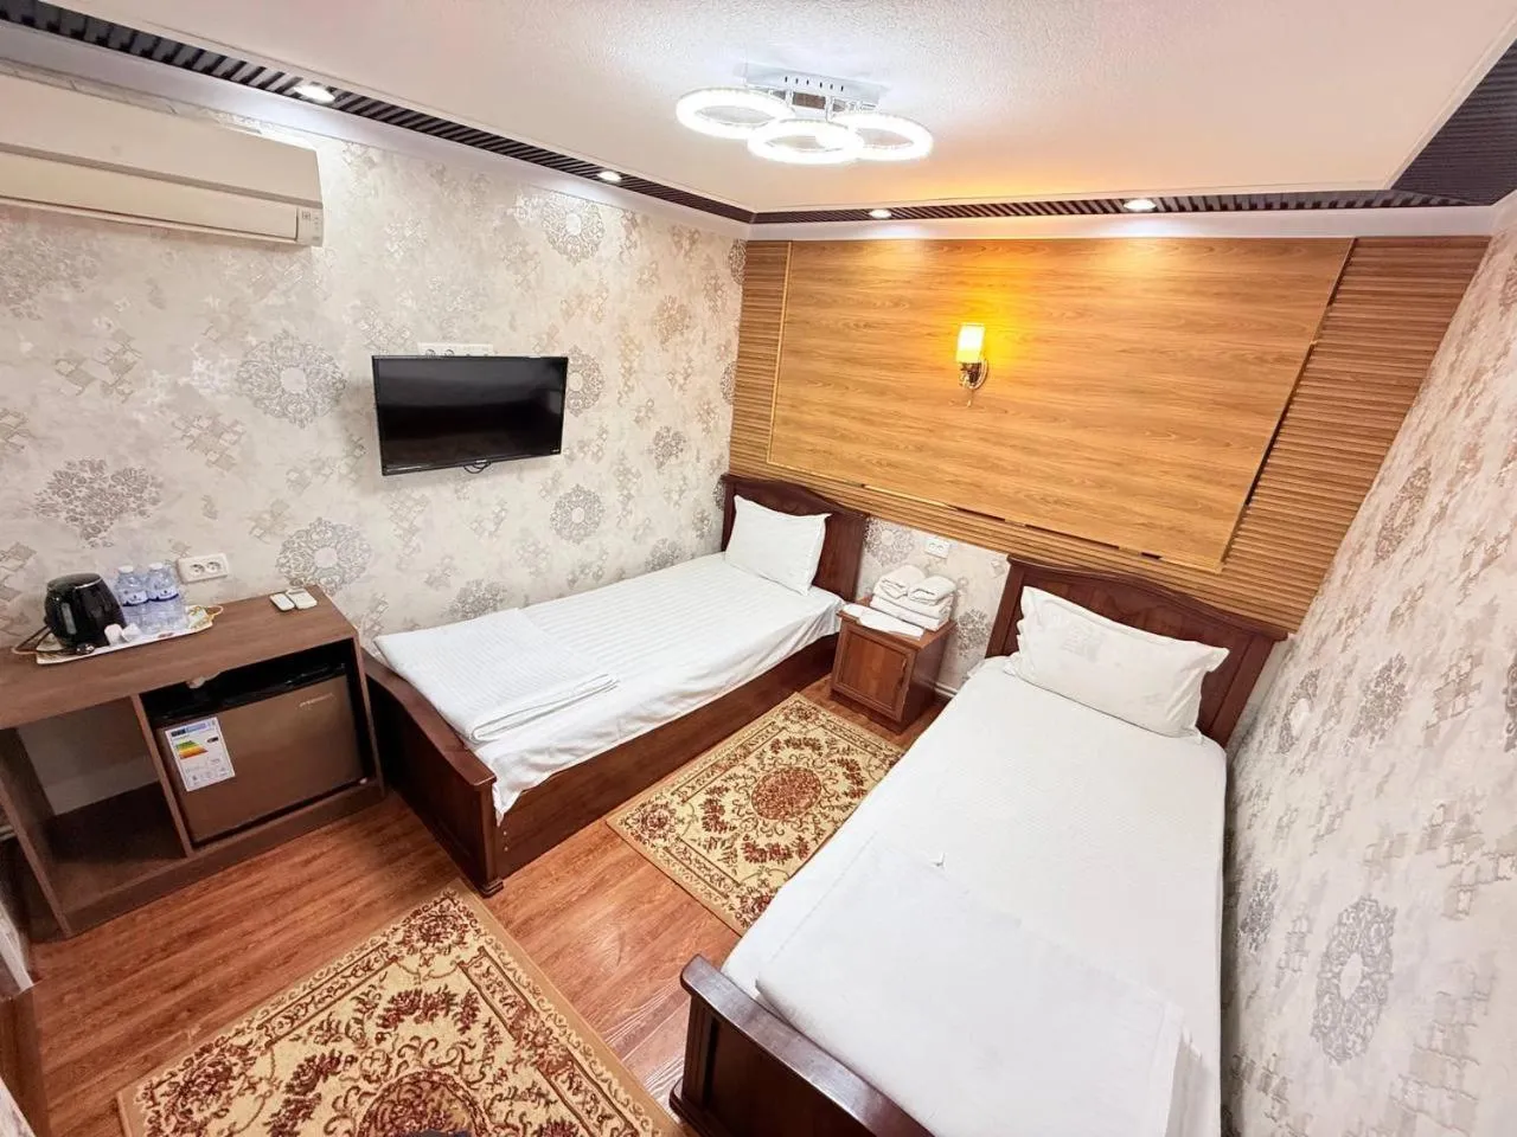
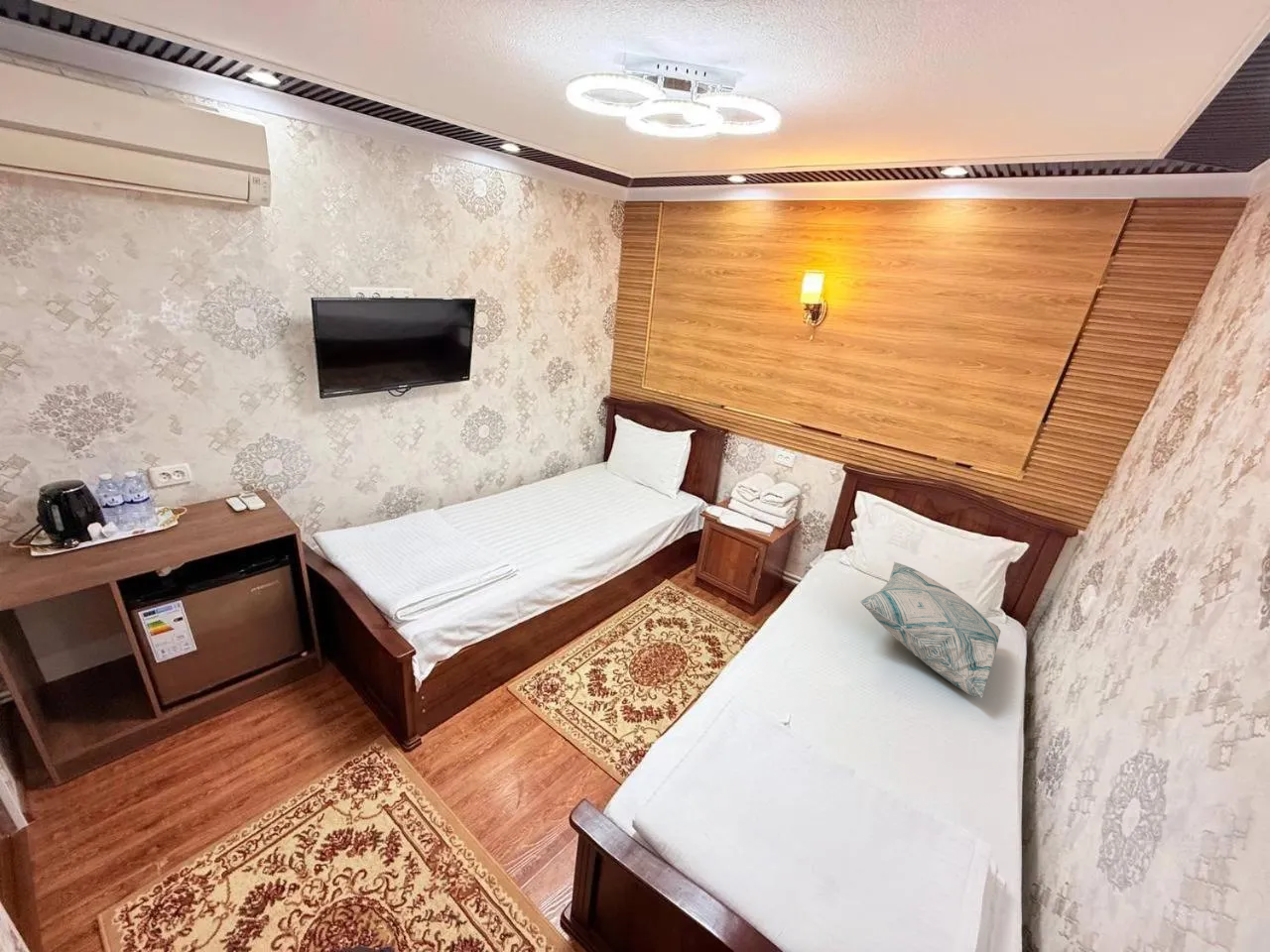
+ decorative pillow [859,561,1002,698]
